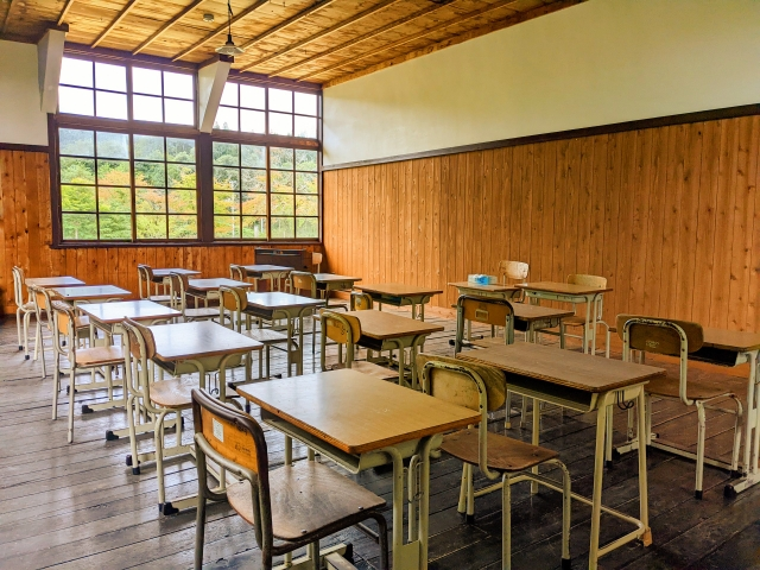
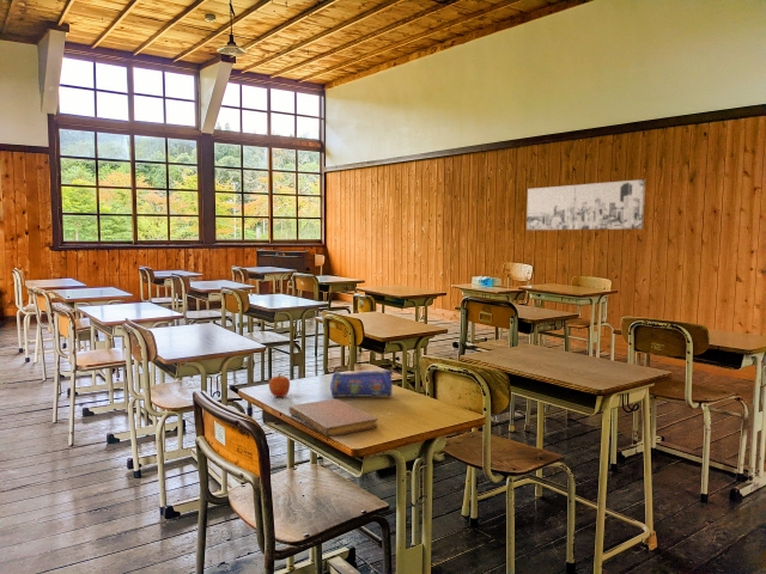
+ wall art [525,178,646,231]
+ notebook [288,398,378,438]
+ pencil case [329,368,394,398]
+ apple [268,372,291,398]
